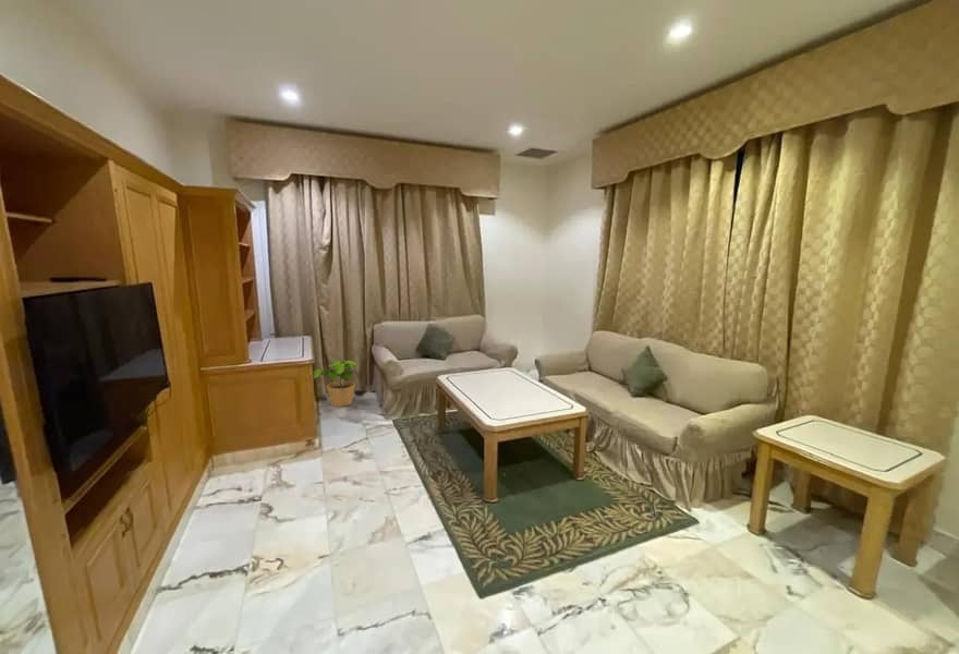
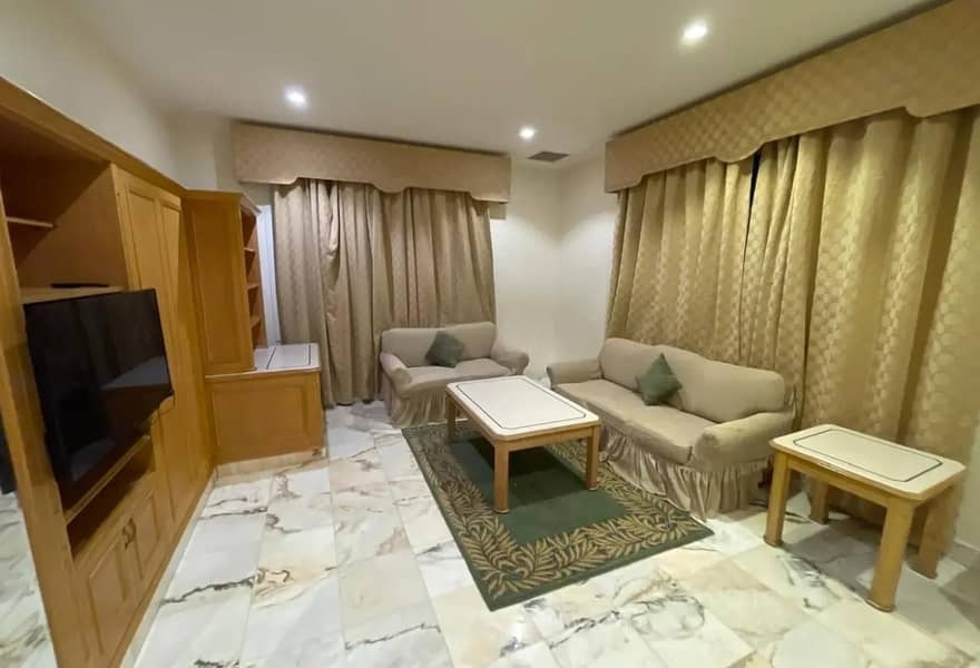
- potted plant [313,360,359,408]
